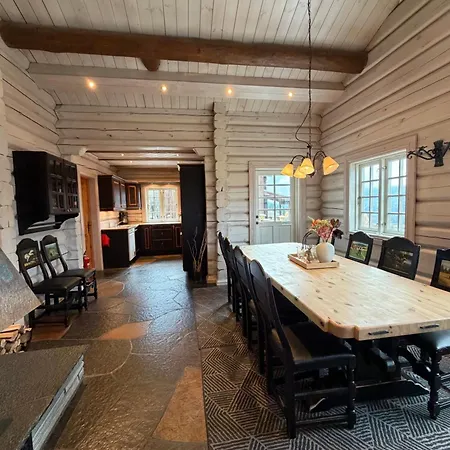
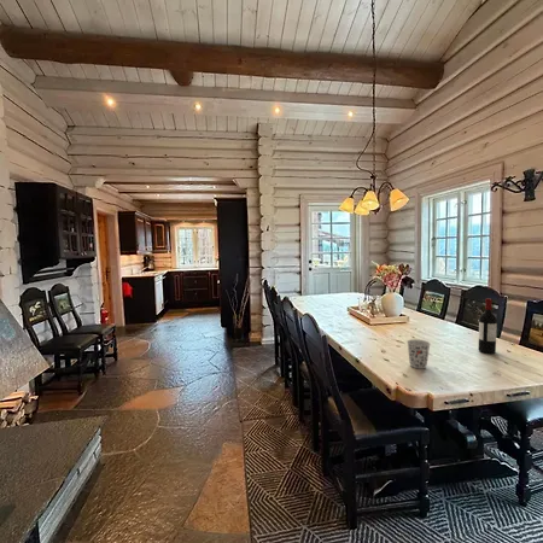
+ wine bottle [478,297,498,355]
+ cup [405,338,432,369]
